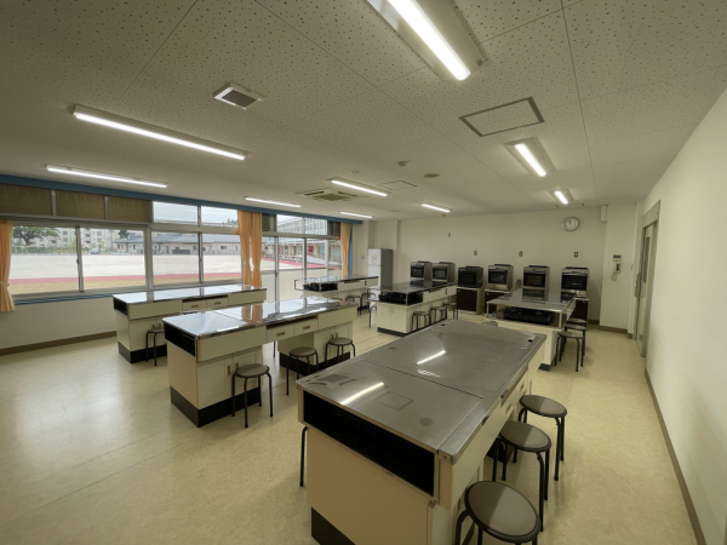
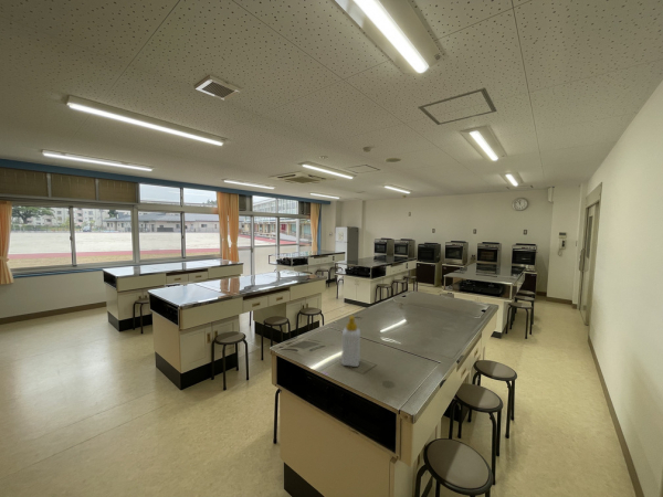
+ soap bottle [340,315,361,368]
